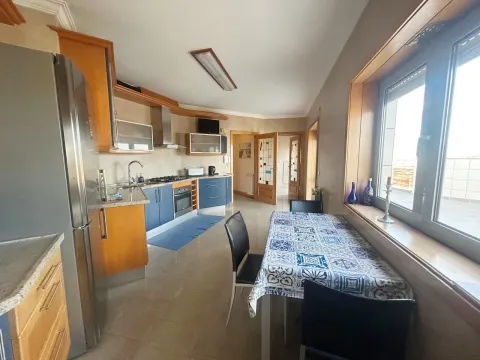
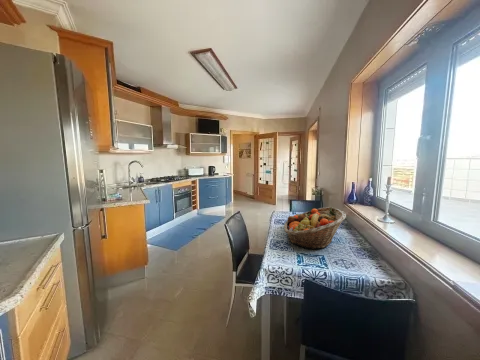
+ fruit basket [283,206,347,250]
